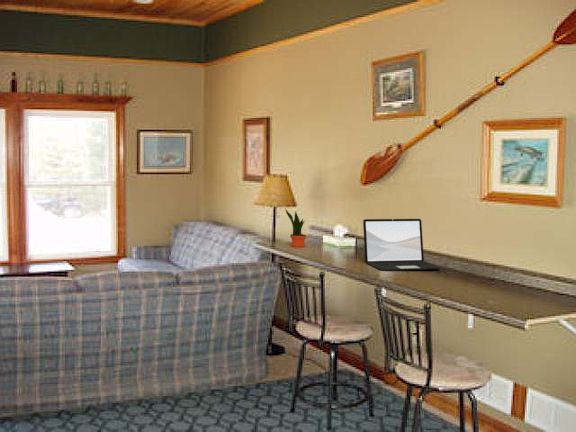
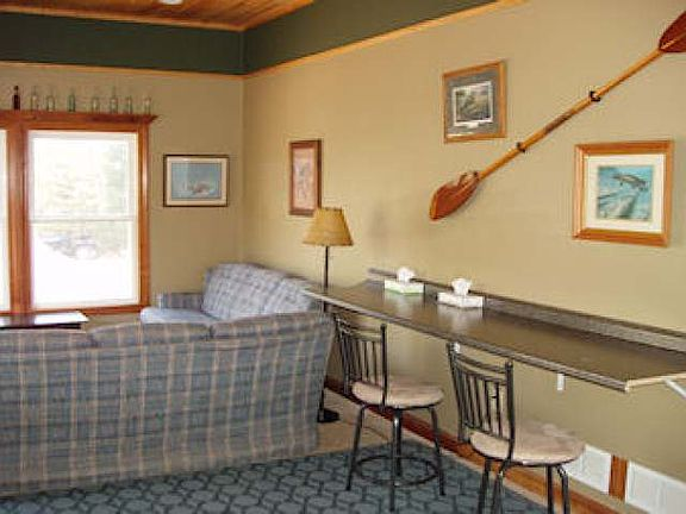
- laptop [362,218,443,272]
- potted plant [284,208,307,249]
